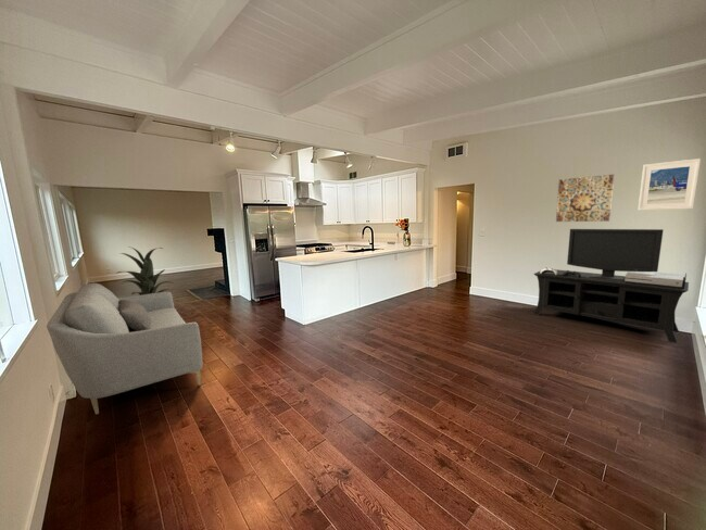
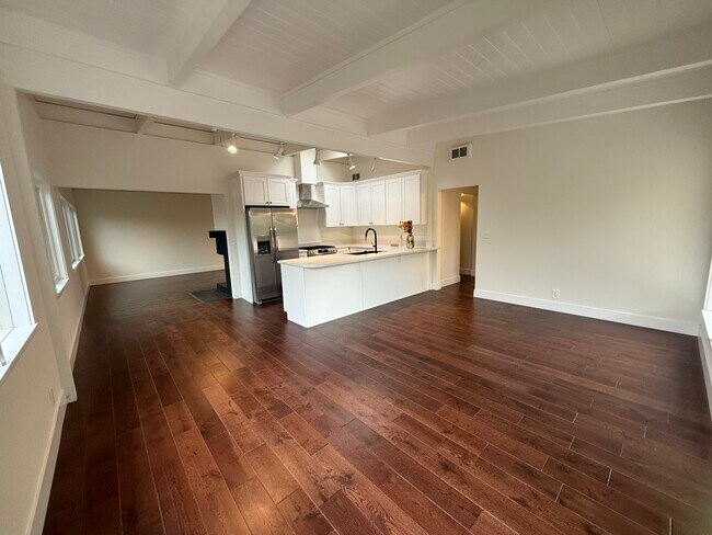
- media console [532,228,690,344]
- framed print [638,157,702,212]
- sofa [46,282,203,415]
- wall art [555,174,615,223]
- indoor plant [115,245,175,295]
